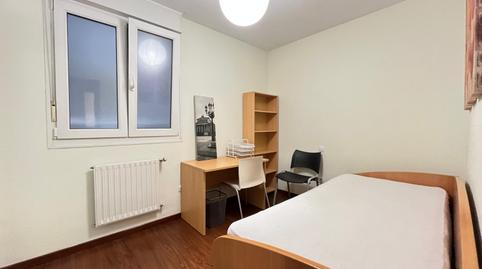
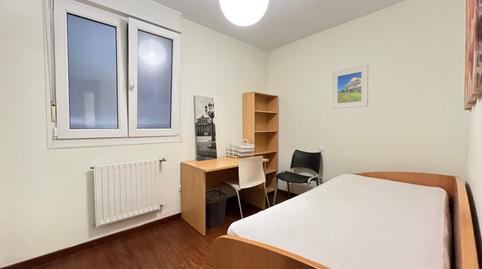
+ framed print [331,64,369,110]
